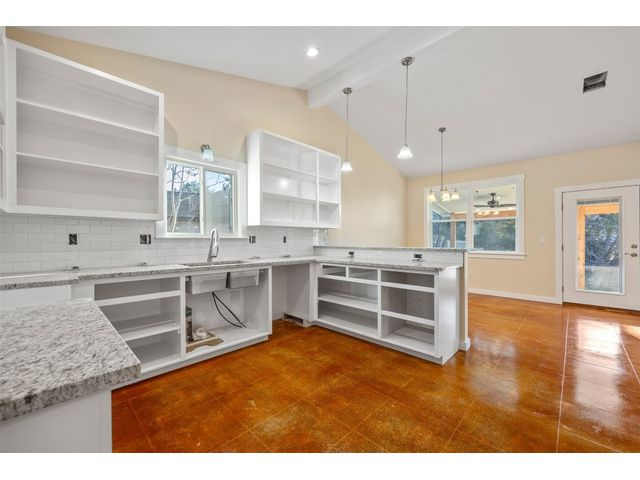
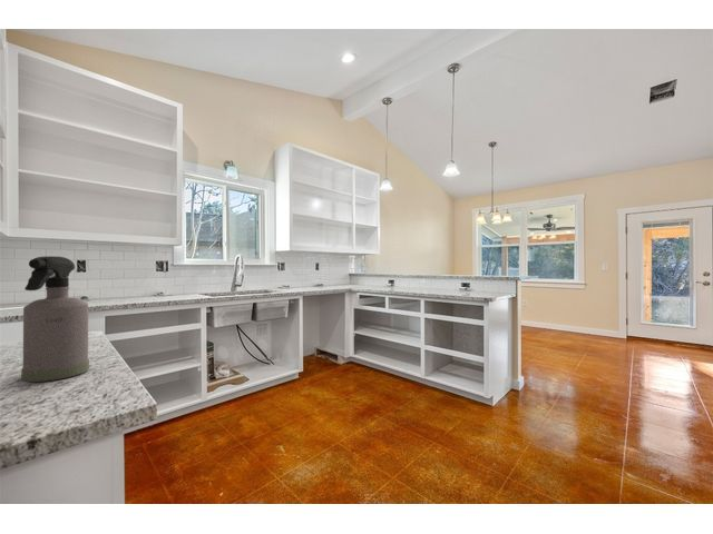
+ spray bottle [20,255,90,383]
